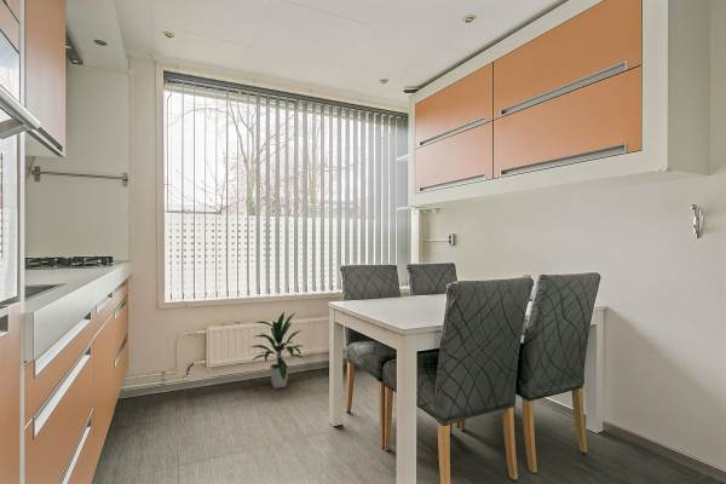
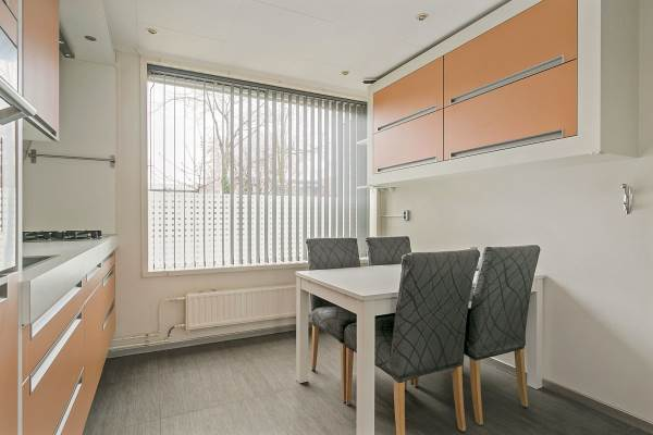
- indoor plant [250,311,306,390]
